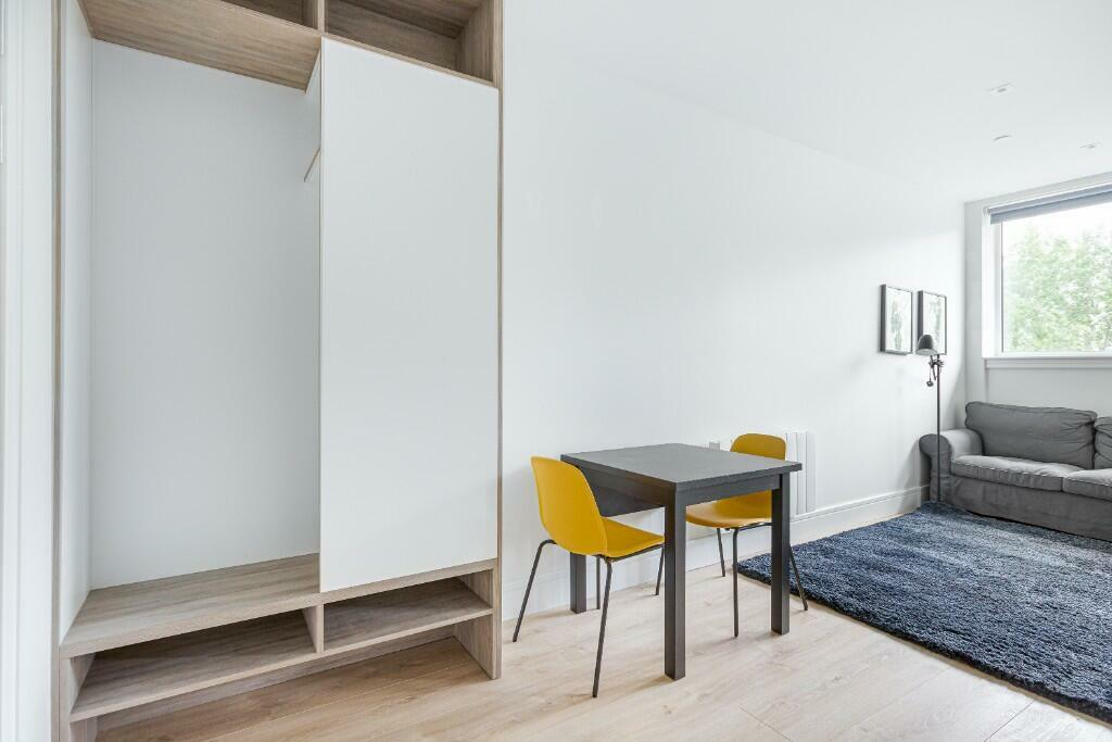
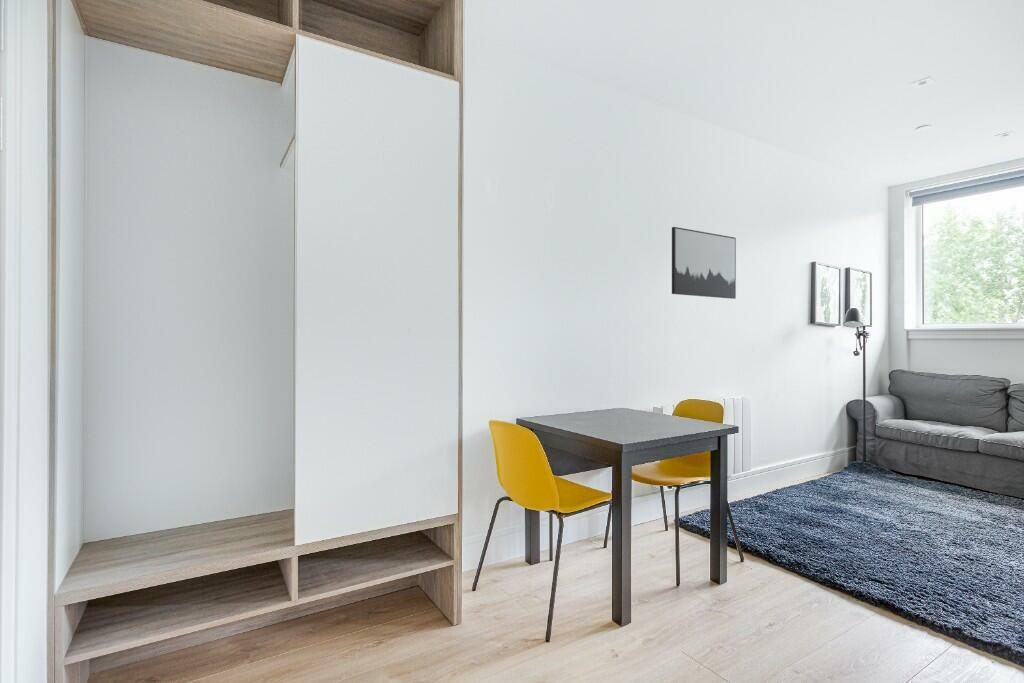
+ wall art [671,226,737,300]
